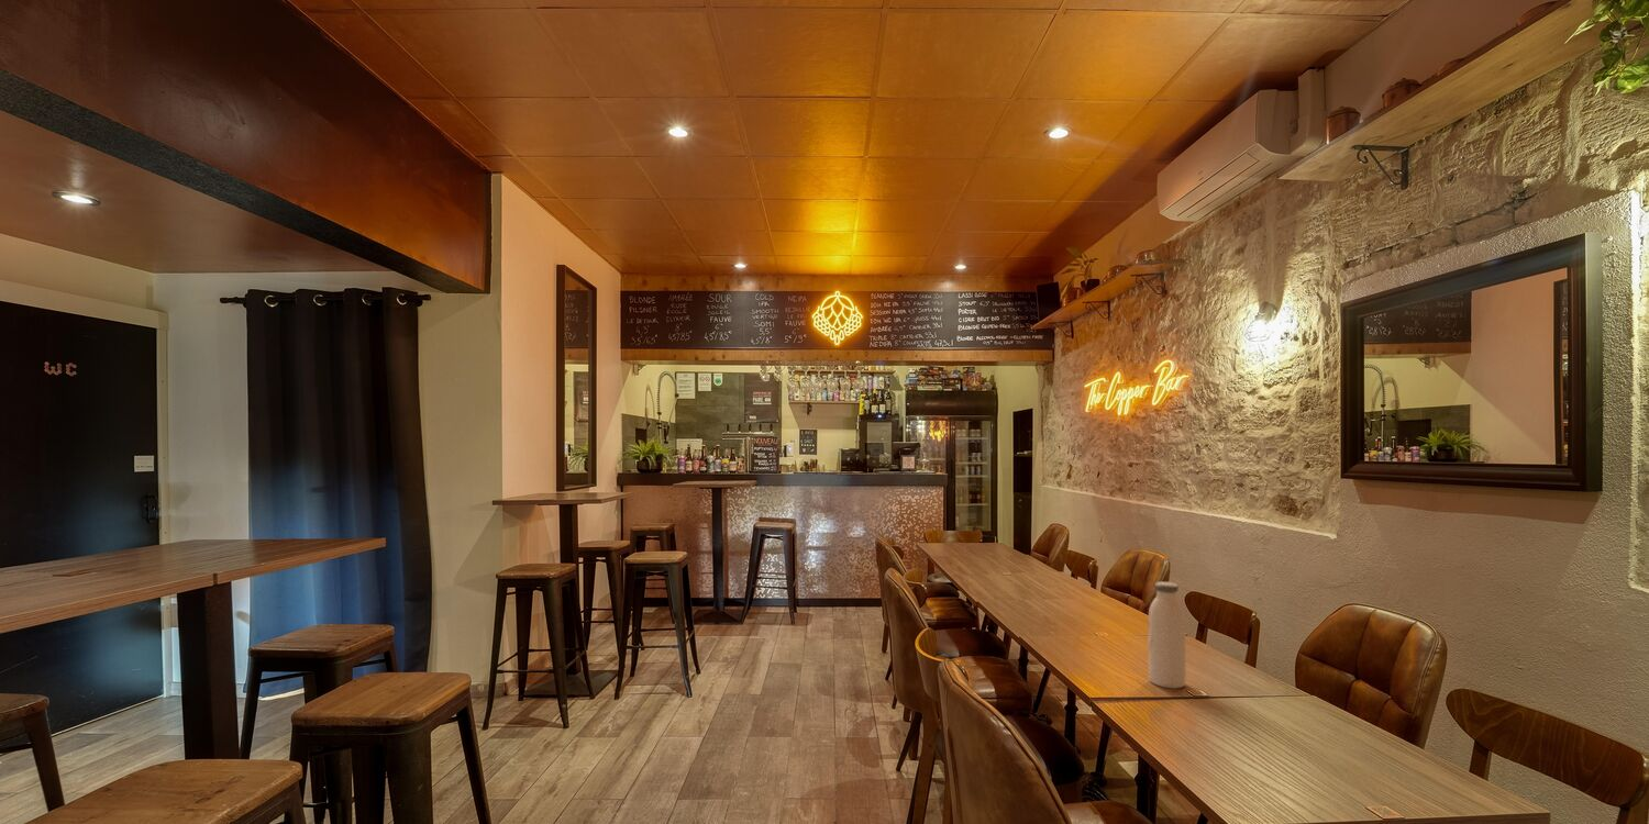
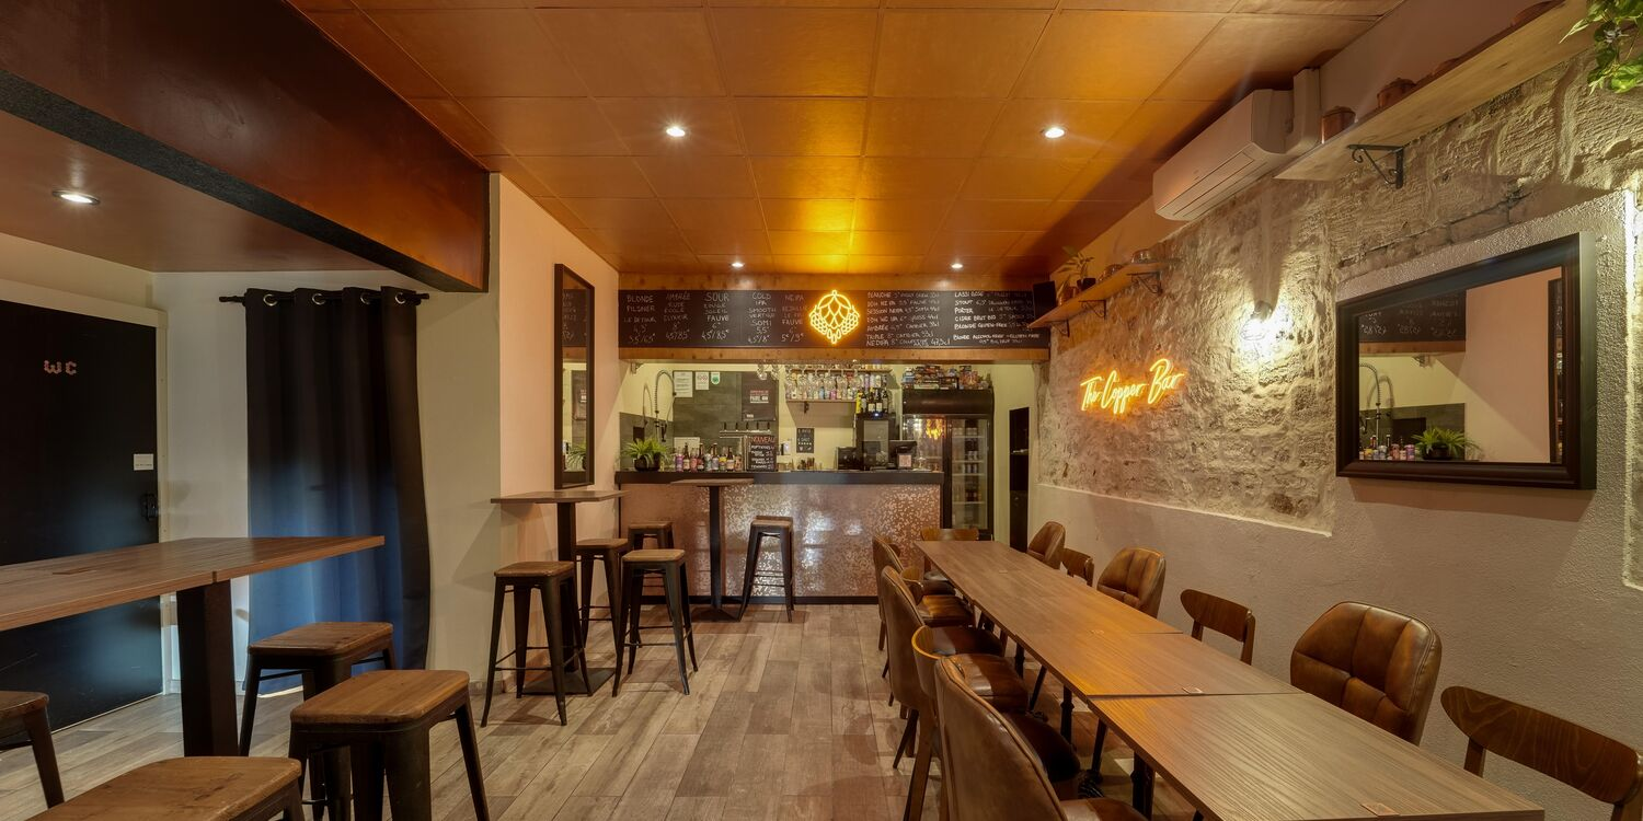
- water bottle [1148,581,1186,690]
